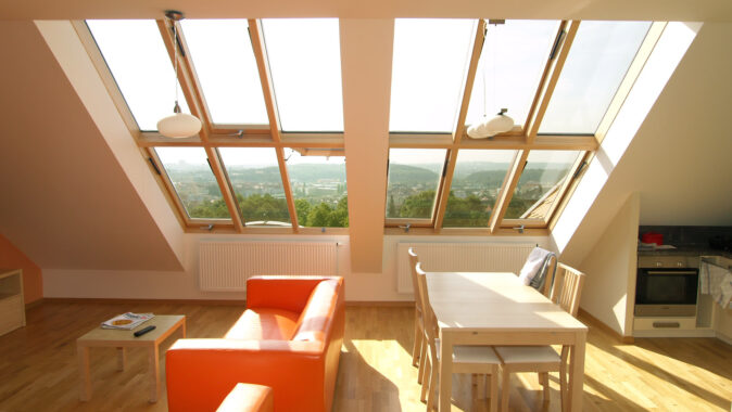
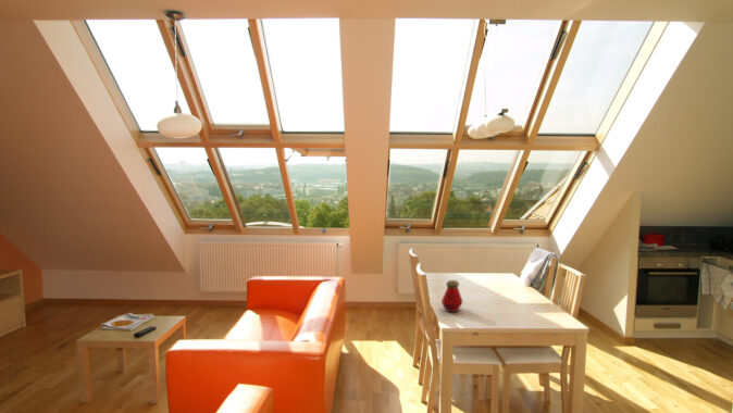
+ bottle [440,279,463,313]
